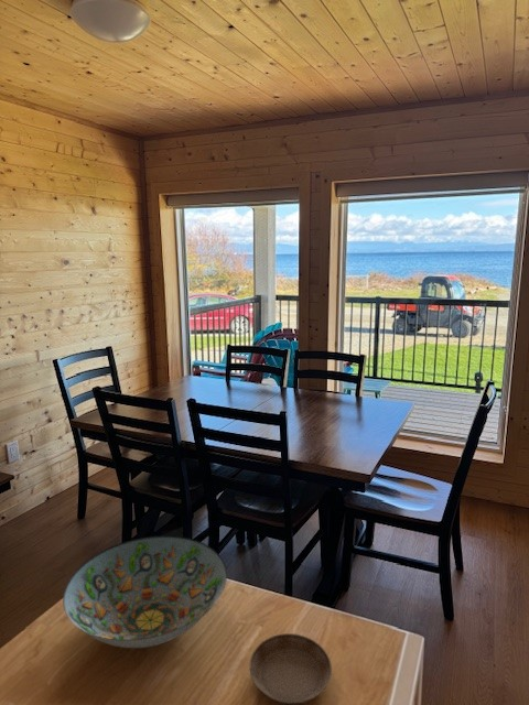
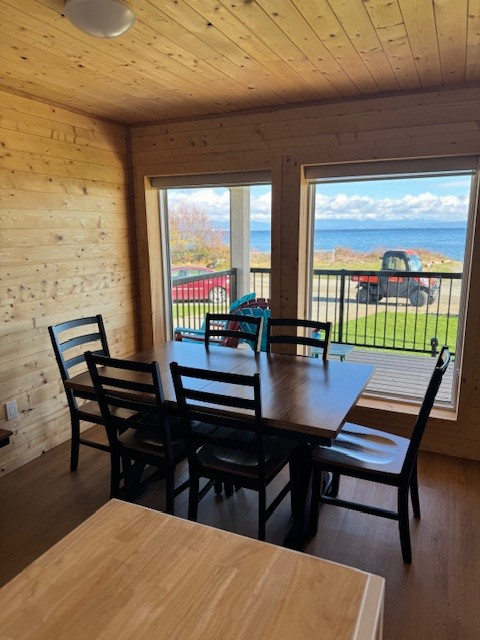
- decorative bowl [62,534,228,649]
- saucer [249,632,333,705]
